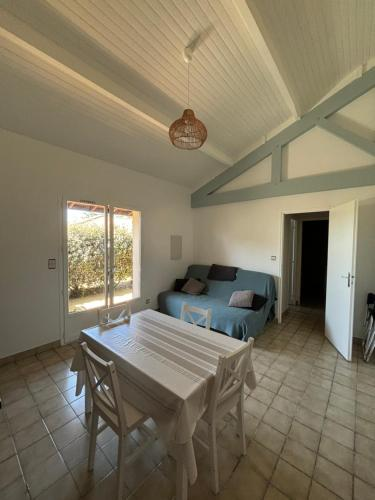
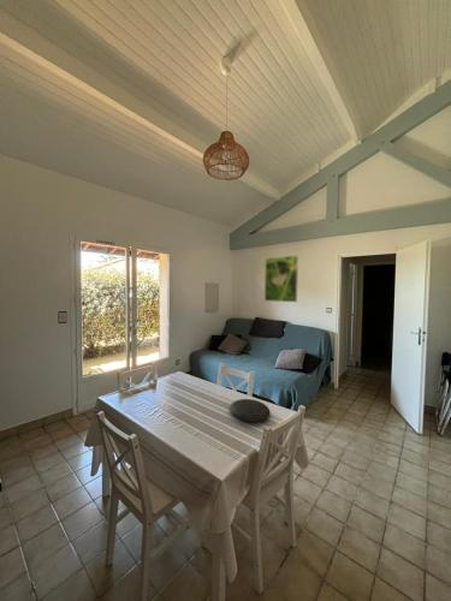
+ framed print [263,255,299,303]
+ plate [229,398,272,423]
